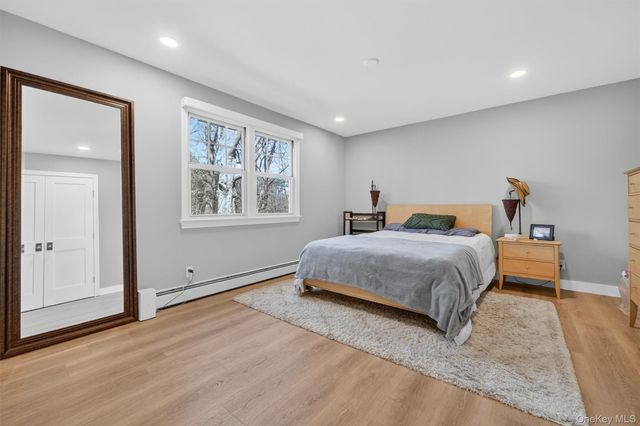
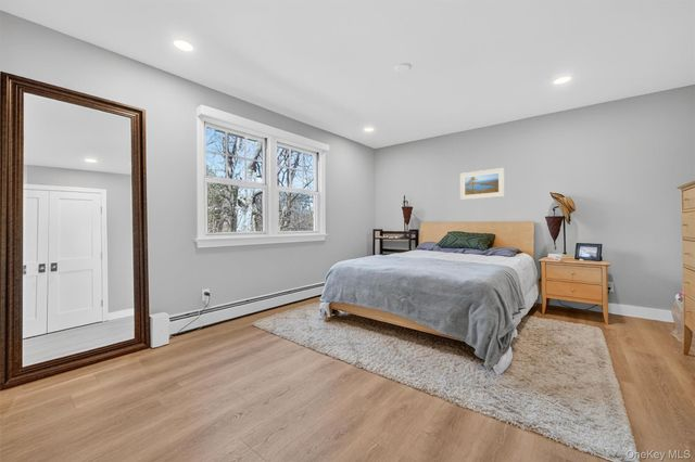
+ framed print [459,167,505,201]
